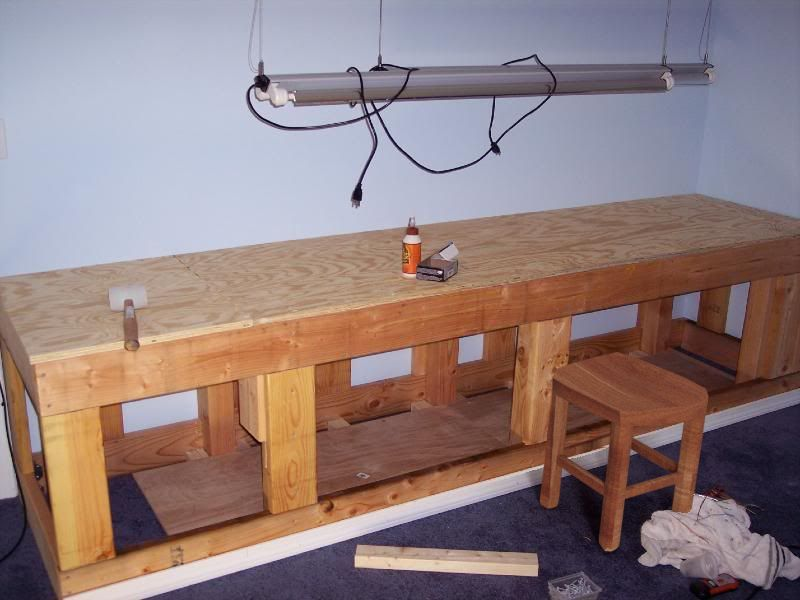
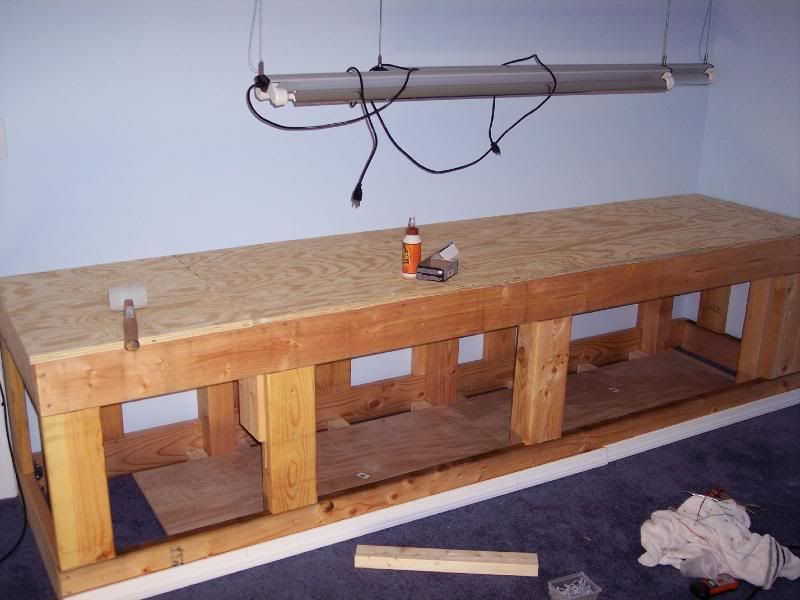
- stool [539,351,709,552]
